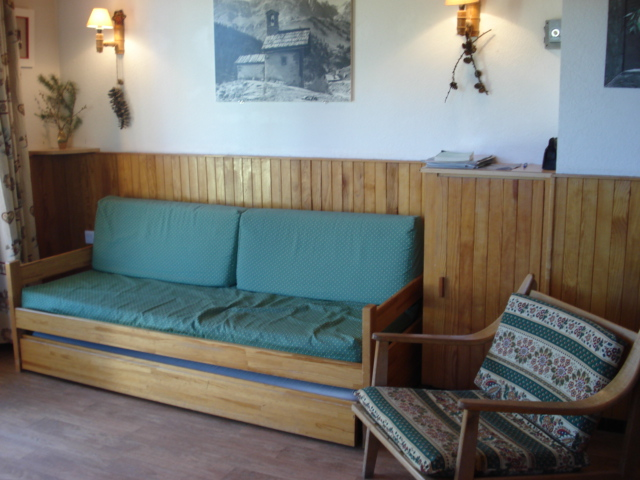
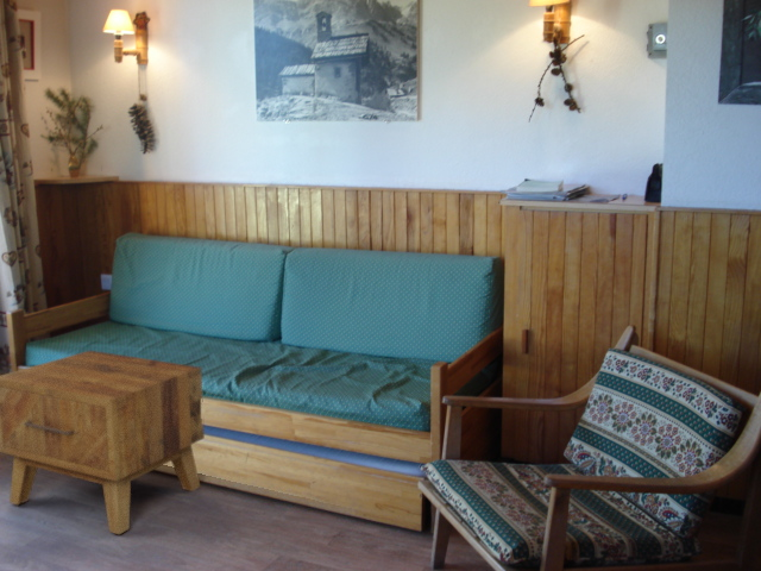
+ side table [0,350,206,535]
